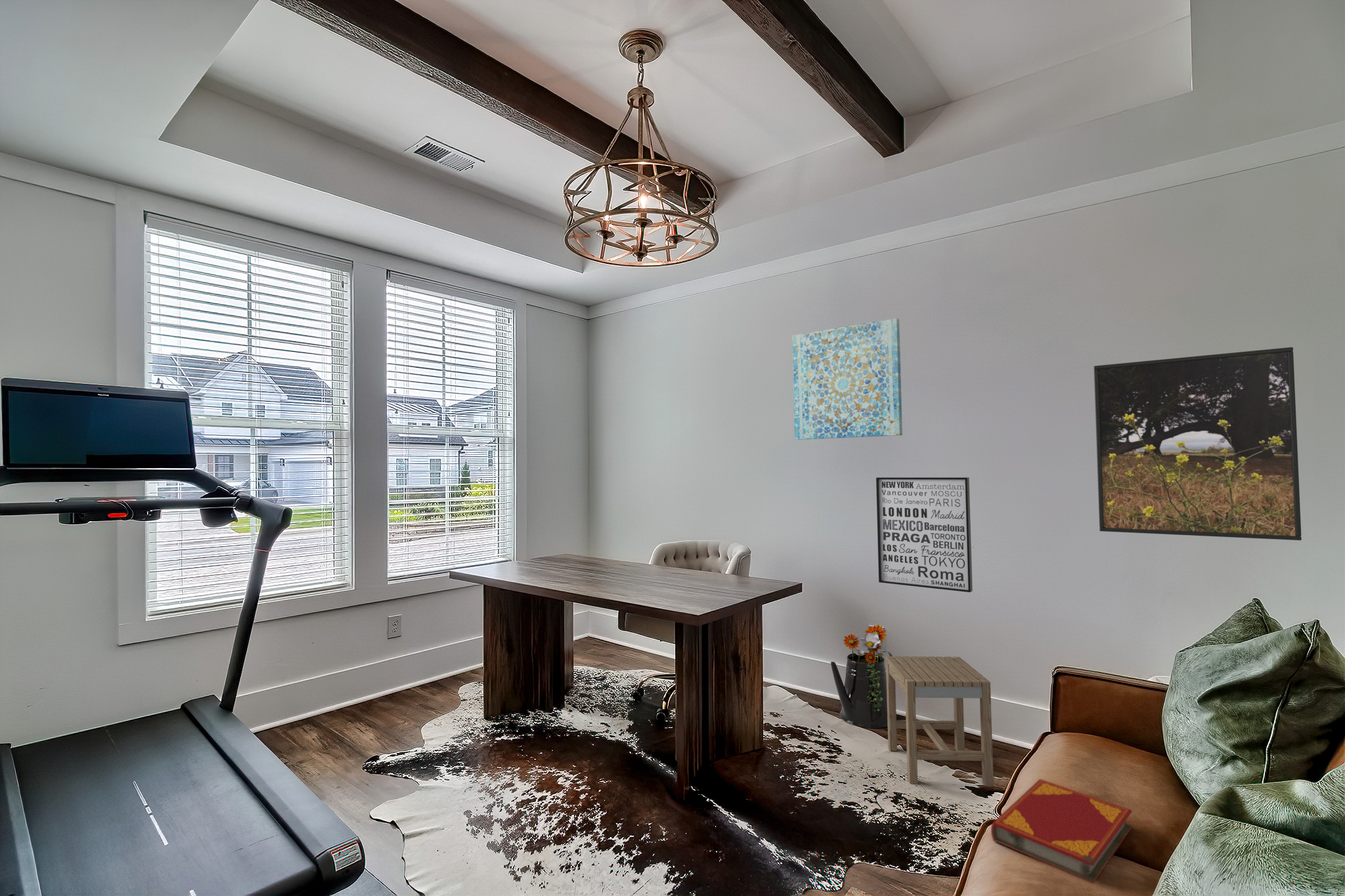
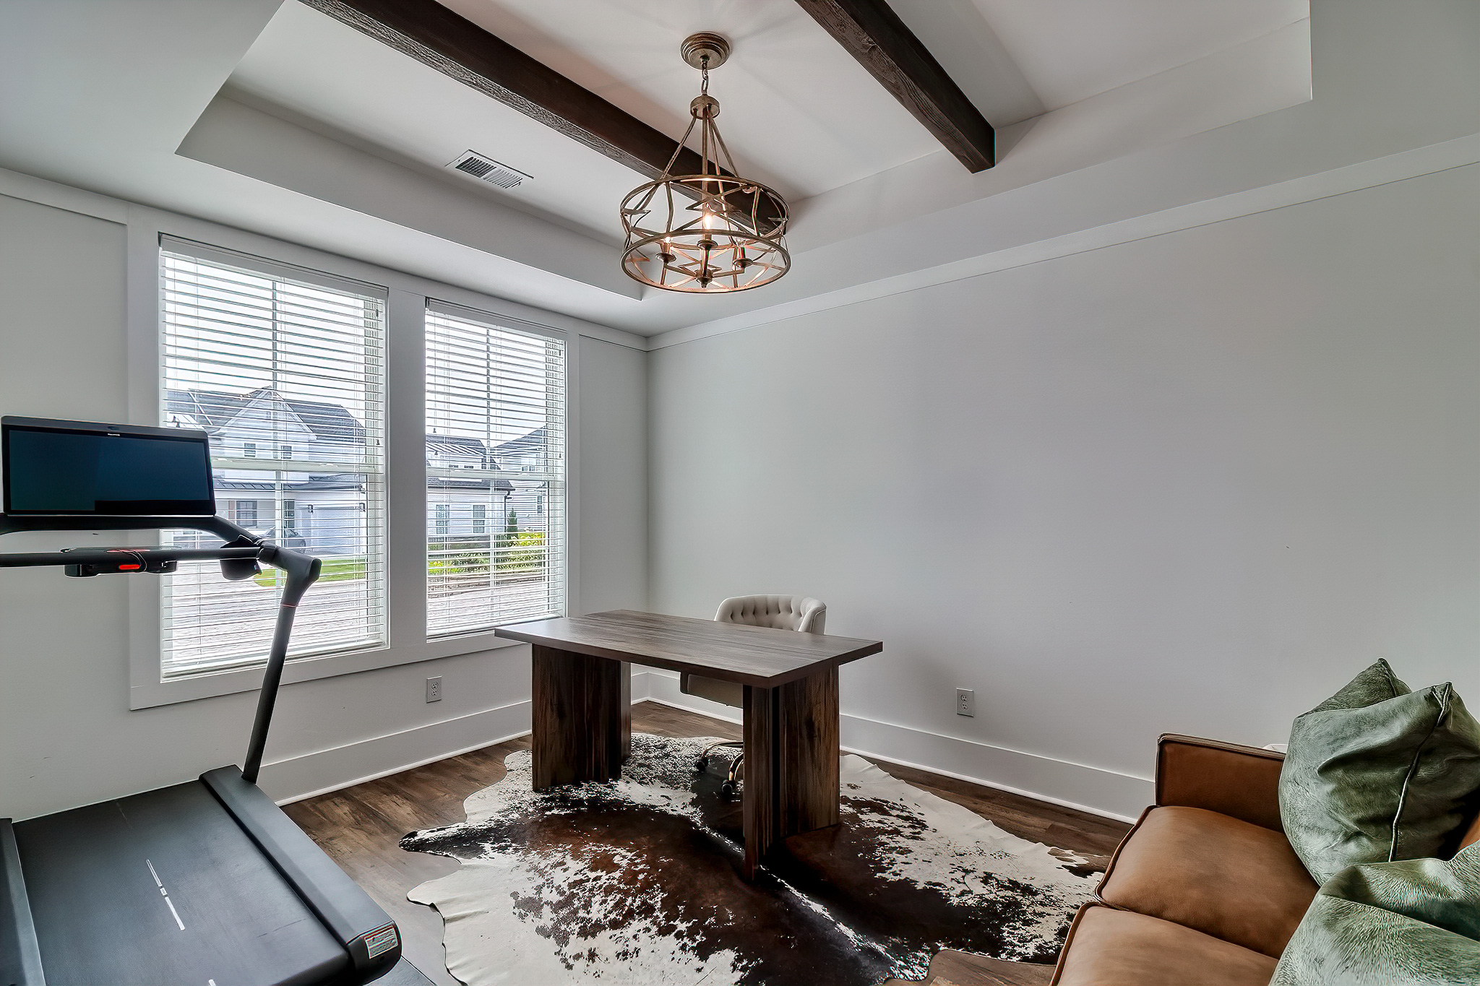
- wall art [791,318,903,440]
- watering can [830,624,893,729]
- wall art [875,477,973,593]
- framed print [1093,347,1302,541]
- hardback book [990,779,1133,884]
- stool [885,656,994,787]
